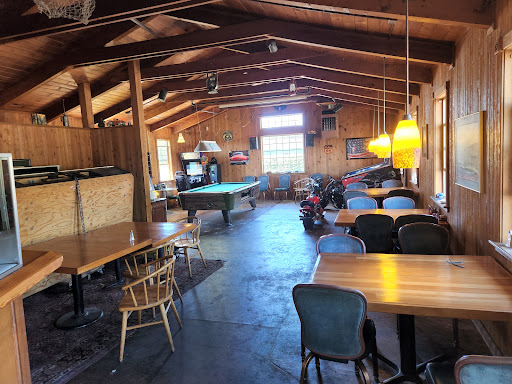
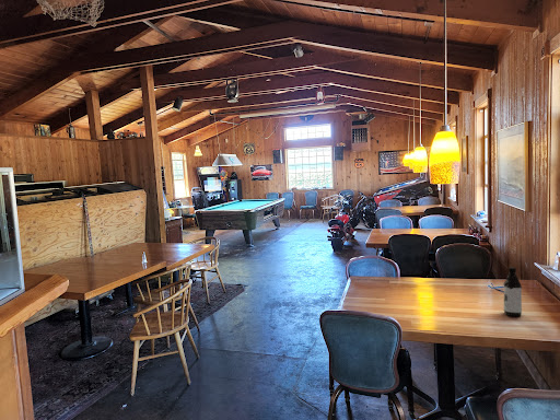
+ water bottle [502,266,523,317]
